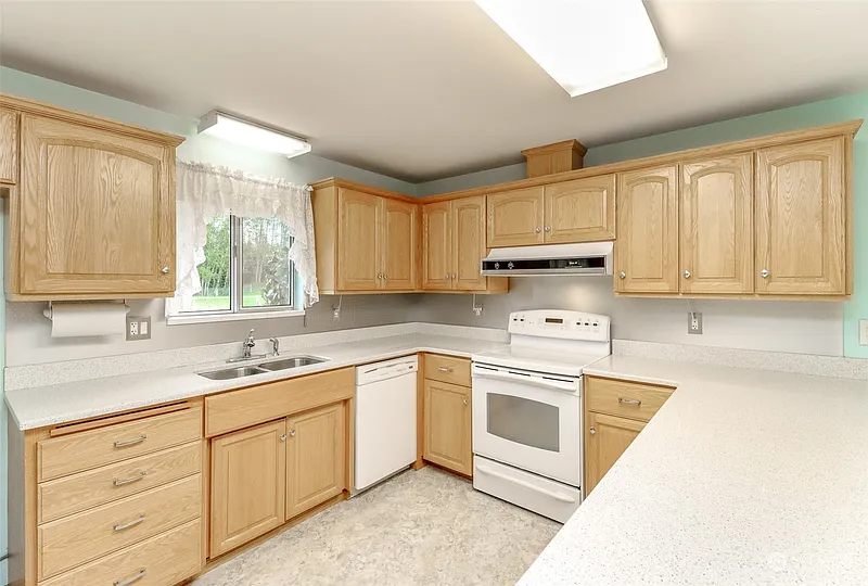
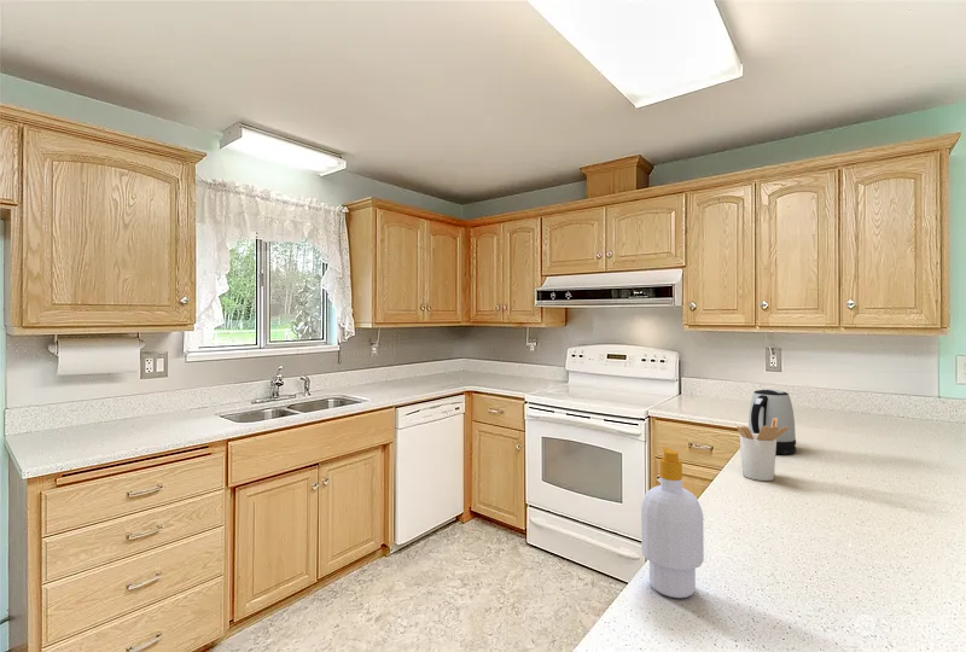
+ soap bottle [640,447,705,599]
+ kettle [747,388,797,455]
+ utensil holder [735,418,790,482]
